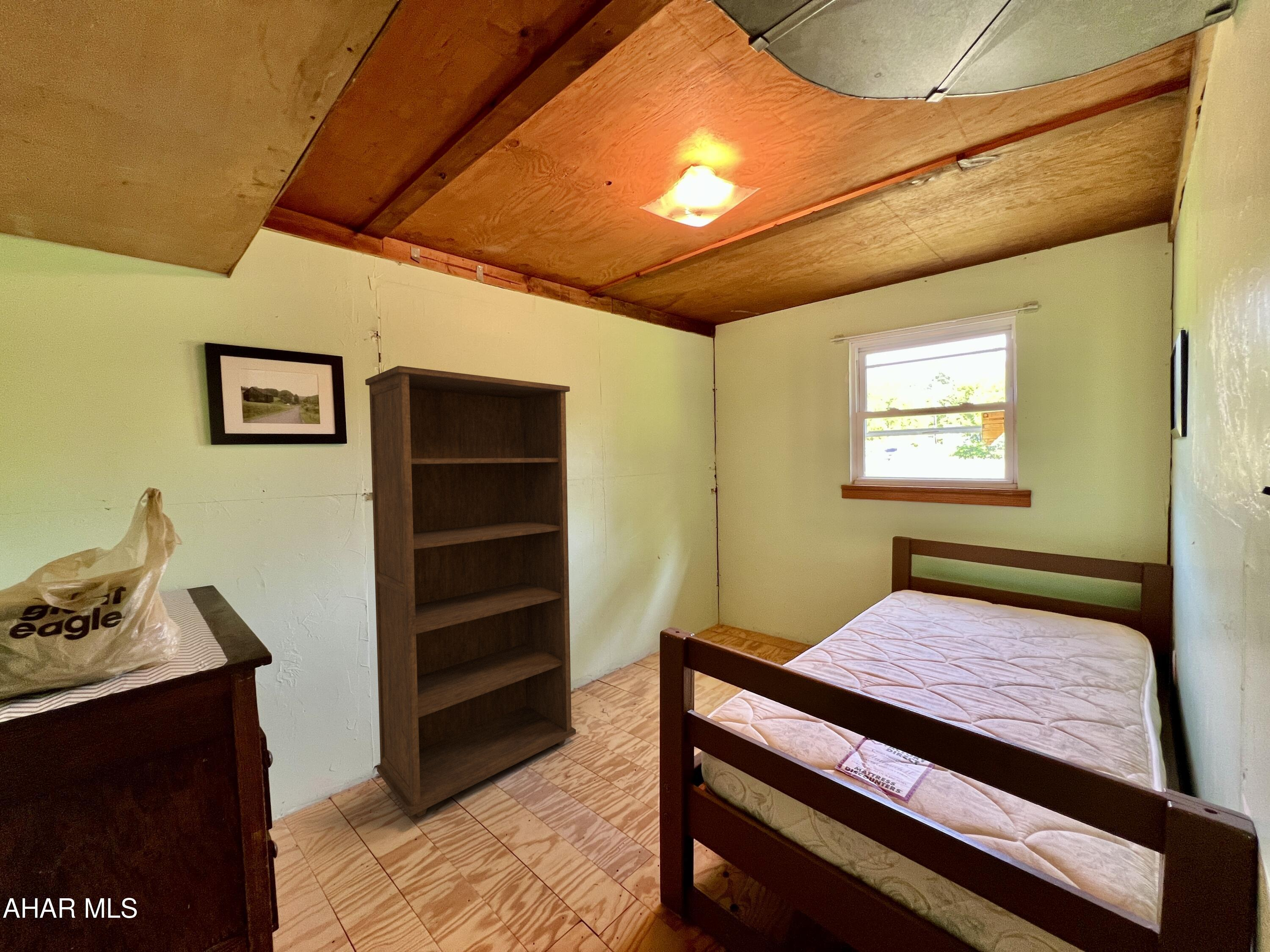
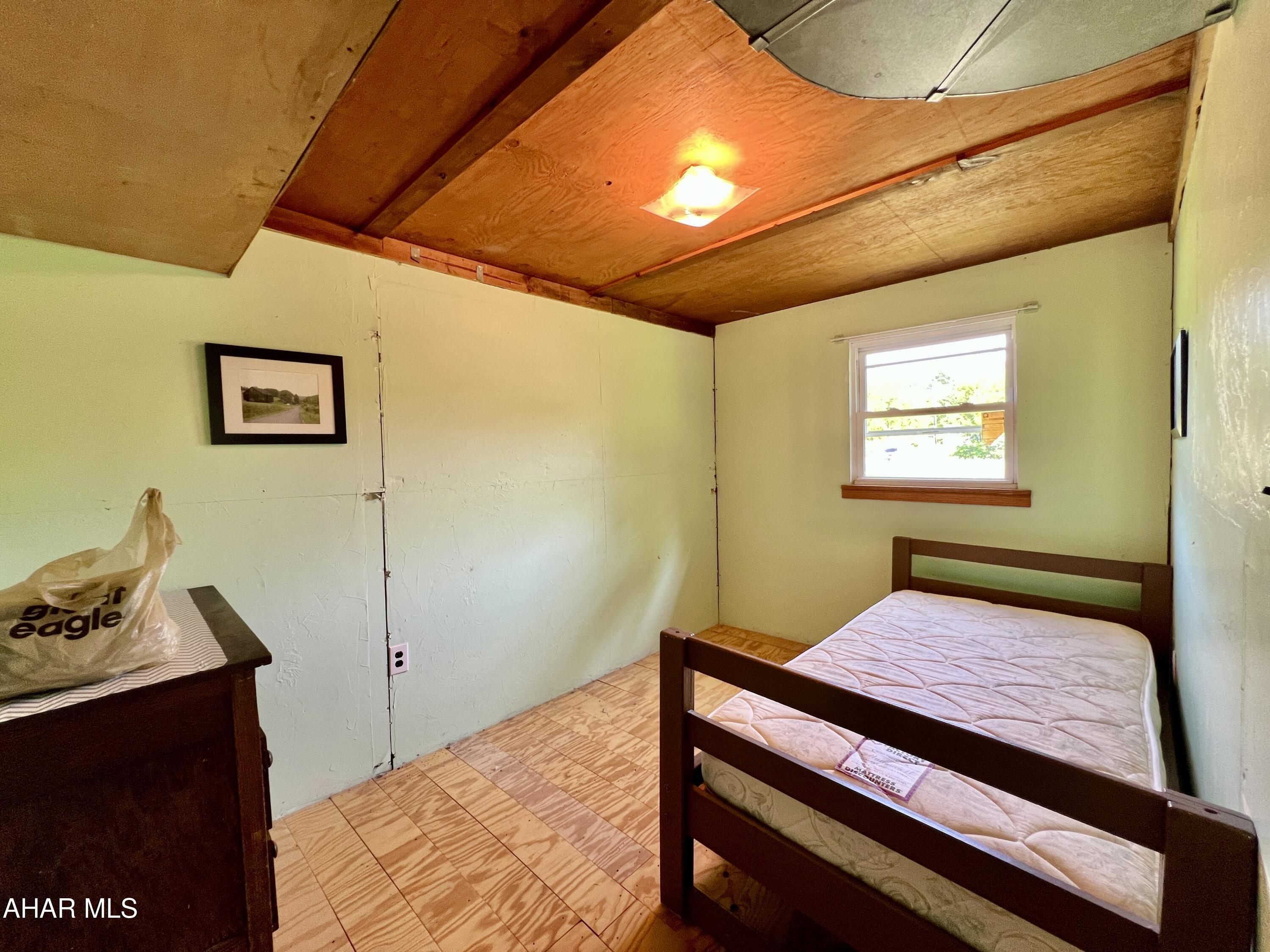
- bookcase [365,365,576,817]
